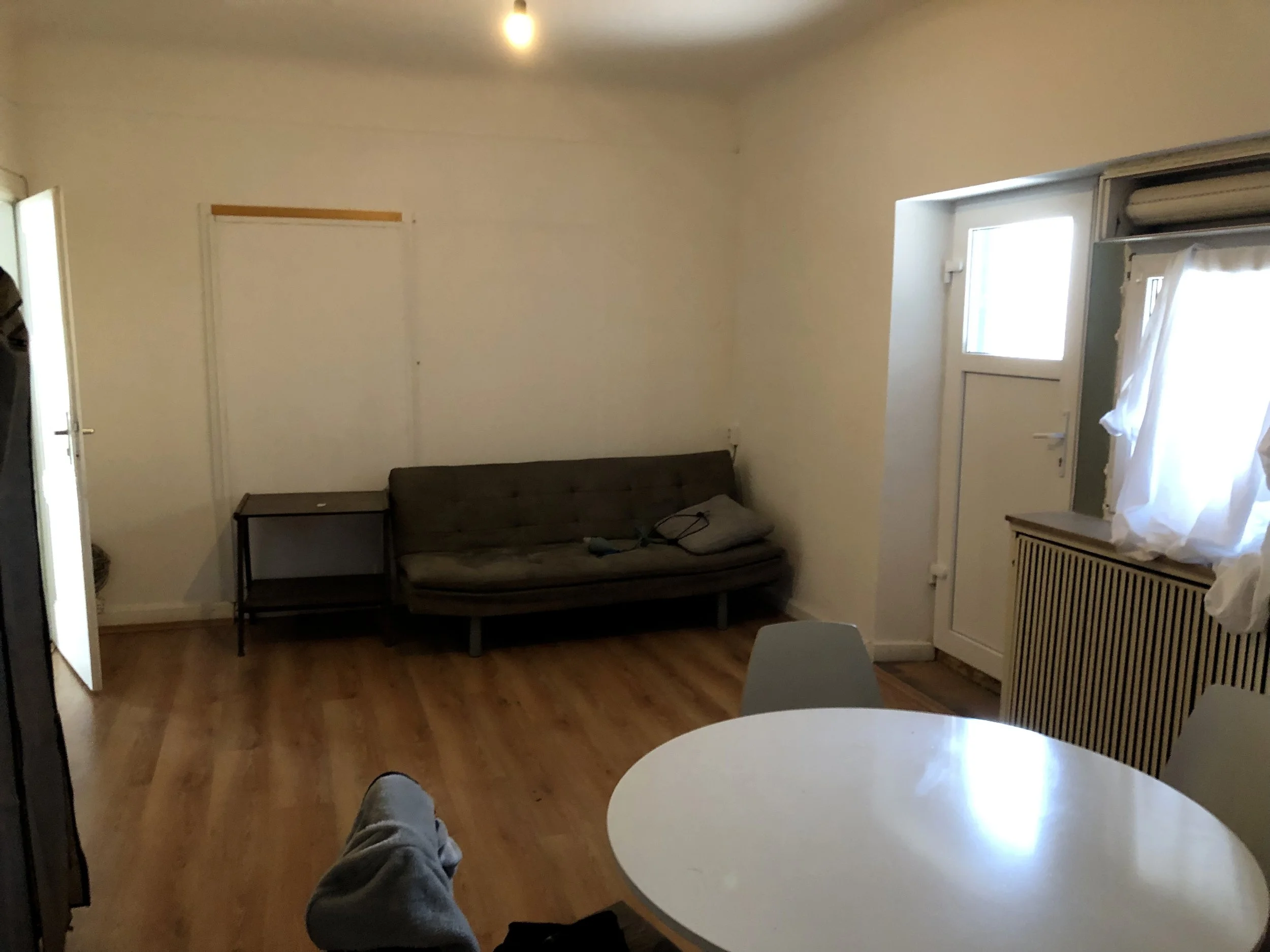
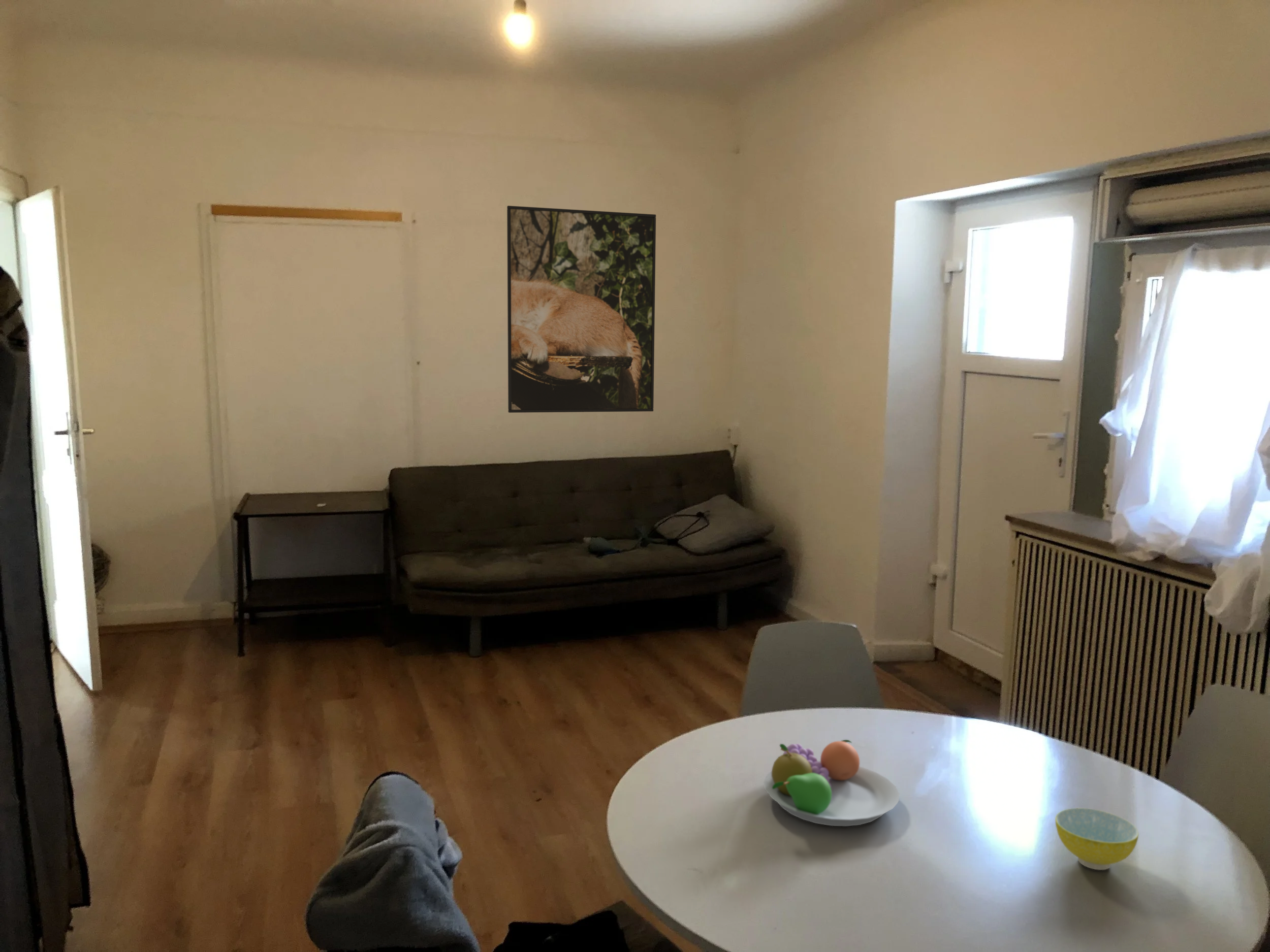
+ fruit bowl [763,739,900,827]
+ bowl [1055,808,1139,871]
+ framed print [506,205,656,413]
